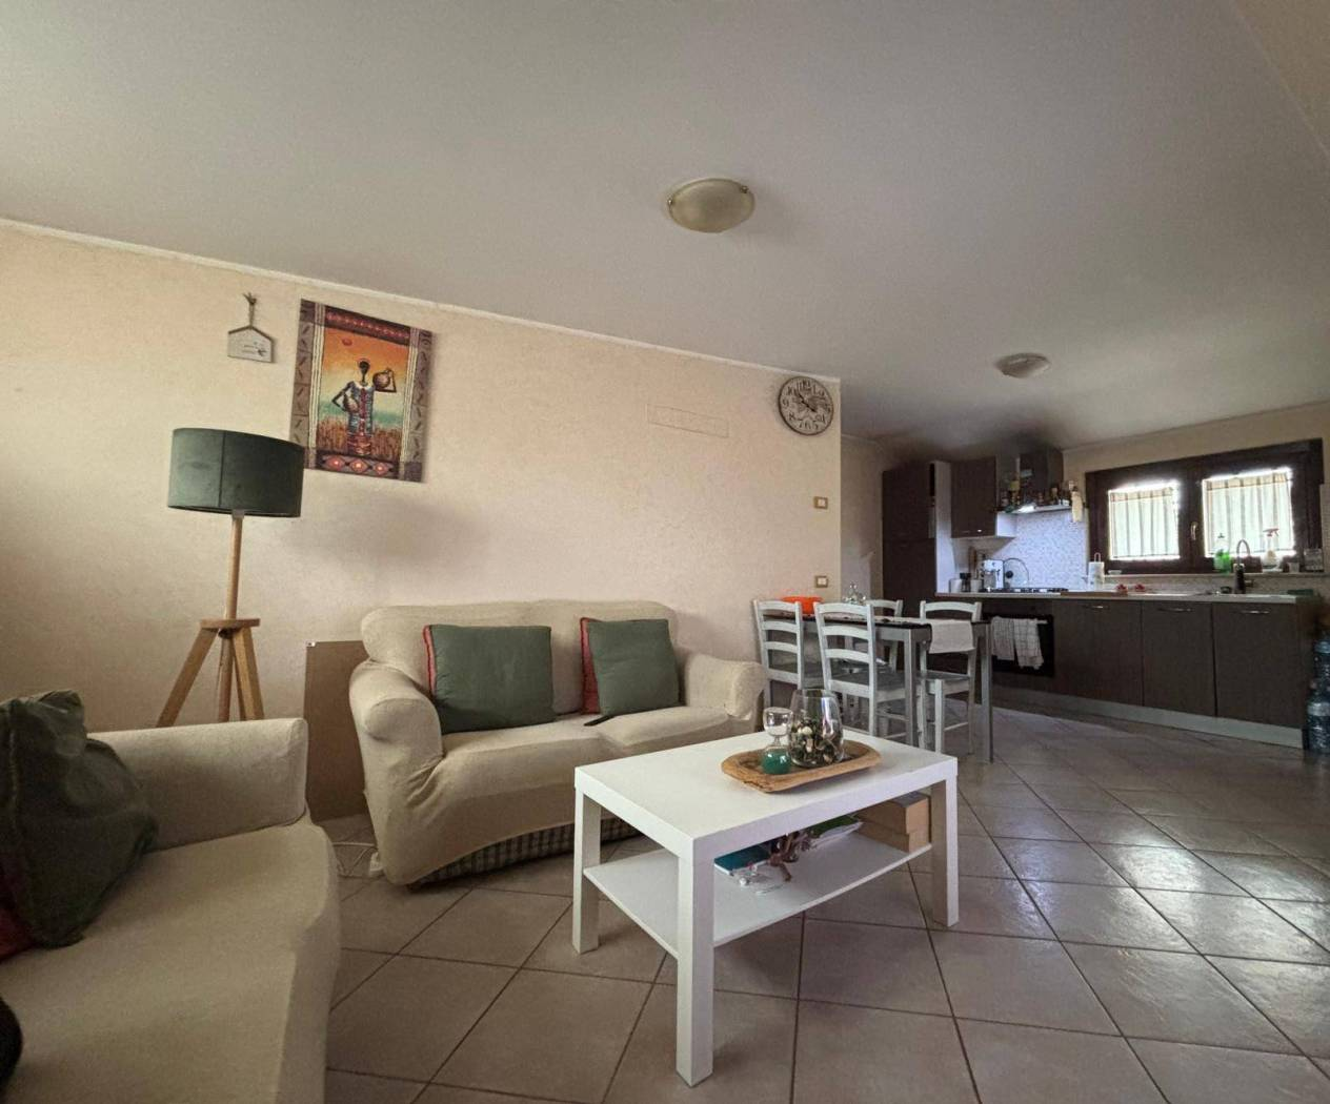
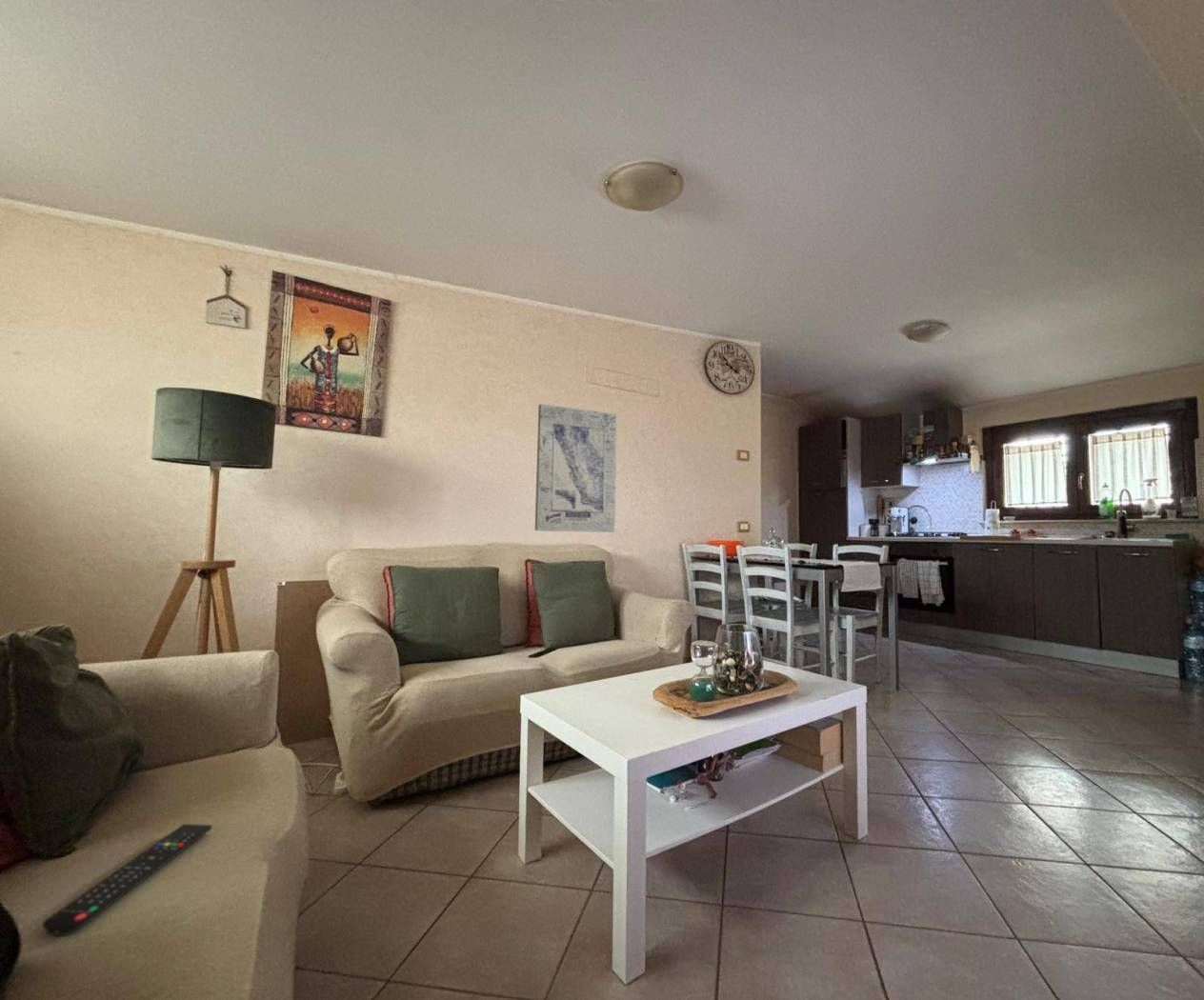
+ remote control [42,823,213,936]
+ wall art [534,403,618,533]
